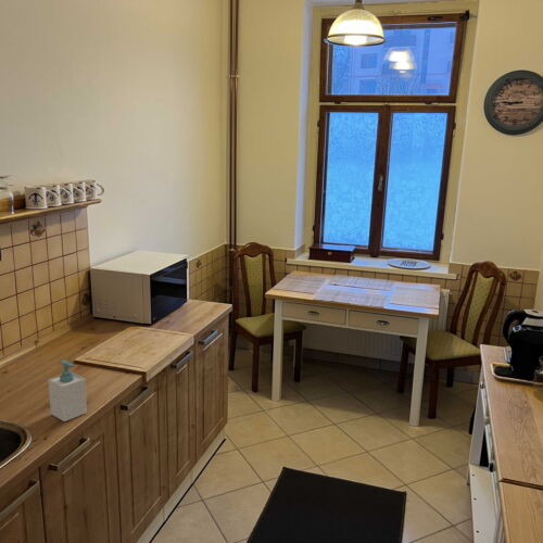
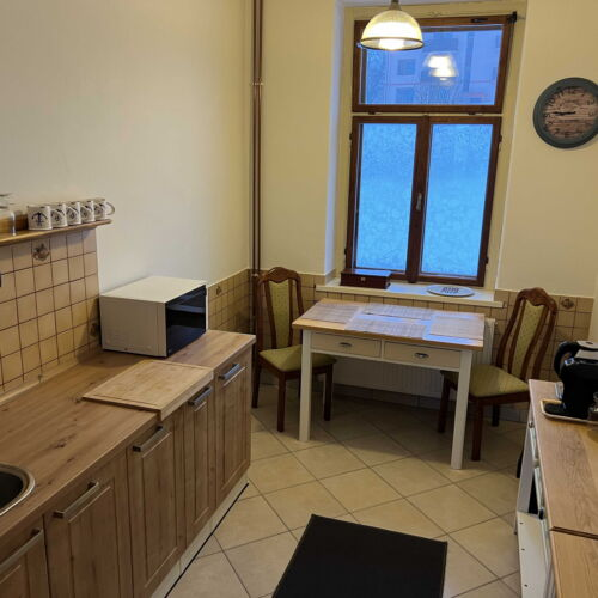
- soap bottle [48,358,88,422]
